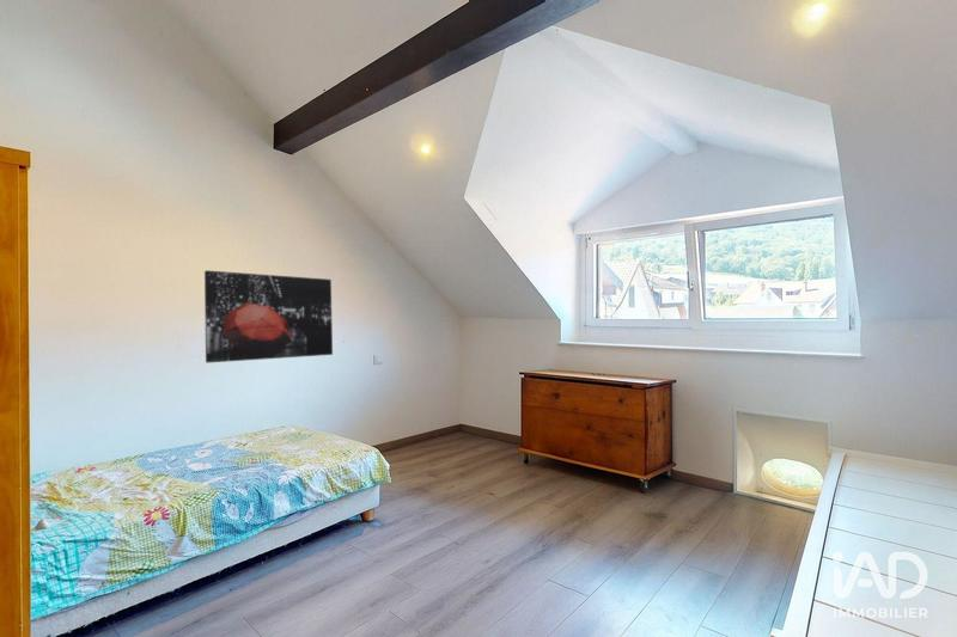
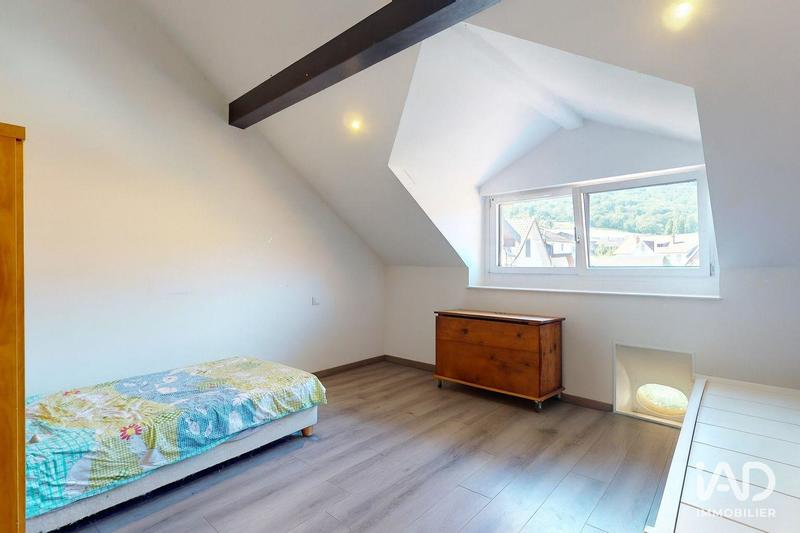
- wall art [203,269,334,363]
